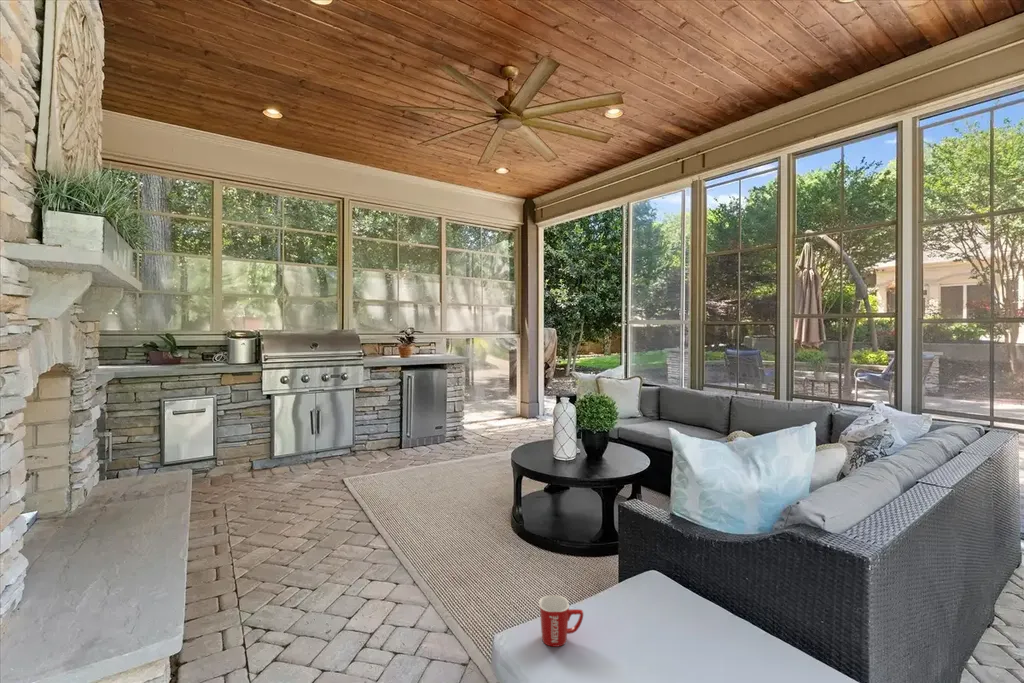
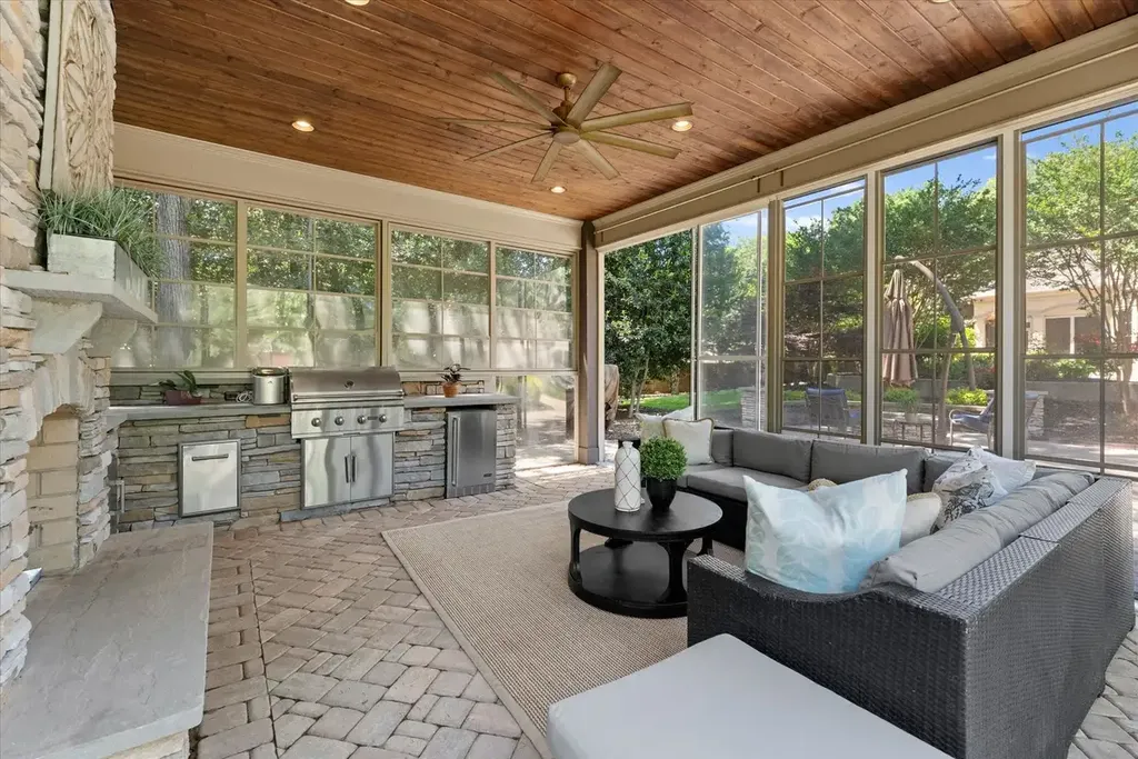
- mug [538,595,584,648]
